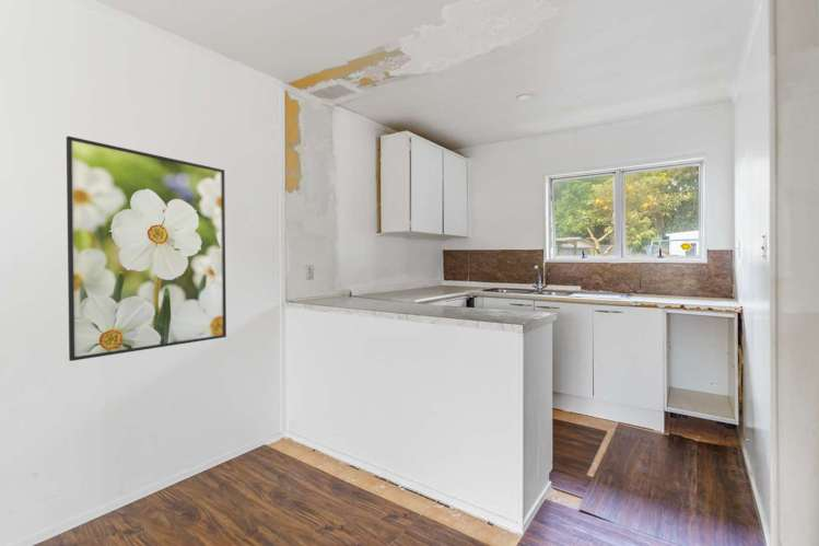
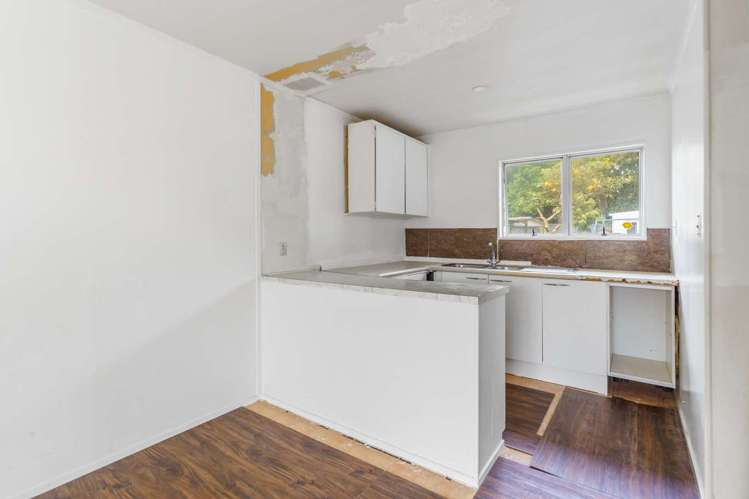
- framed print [66,135,227,362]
